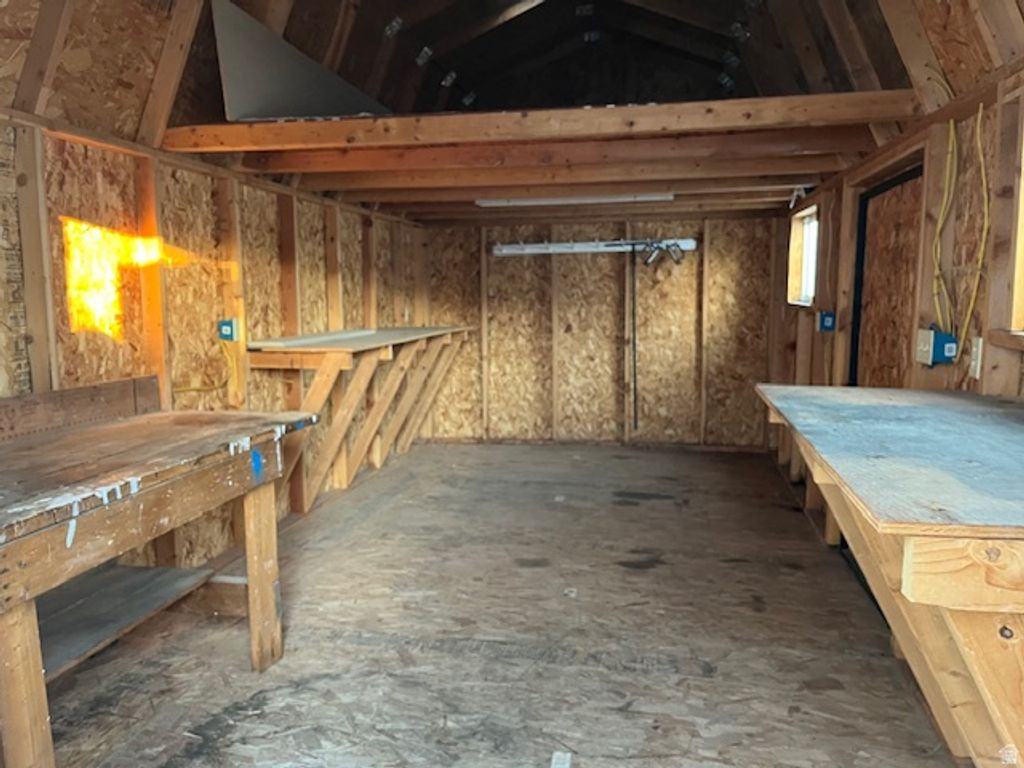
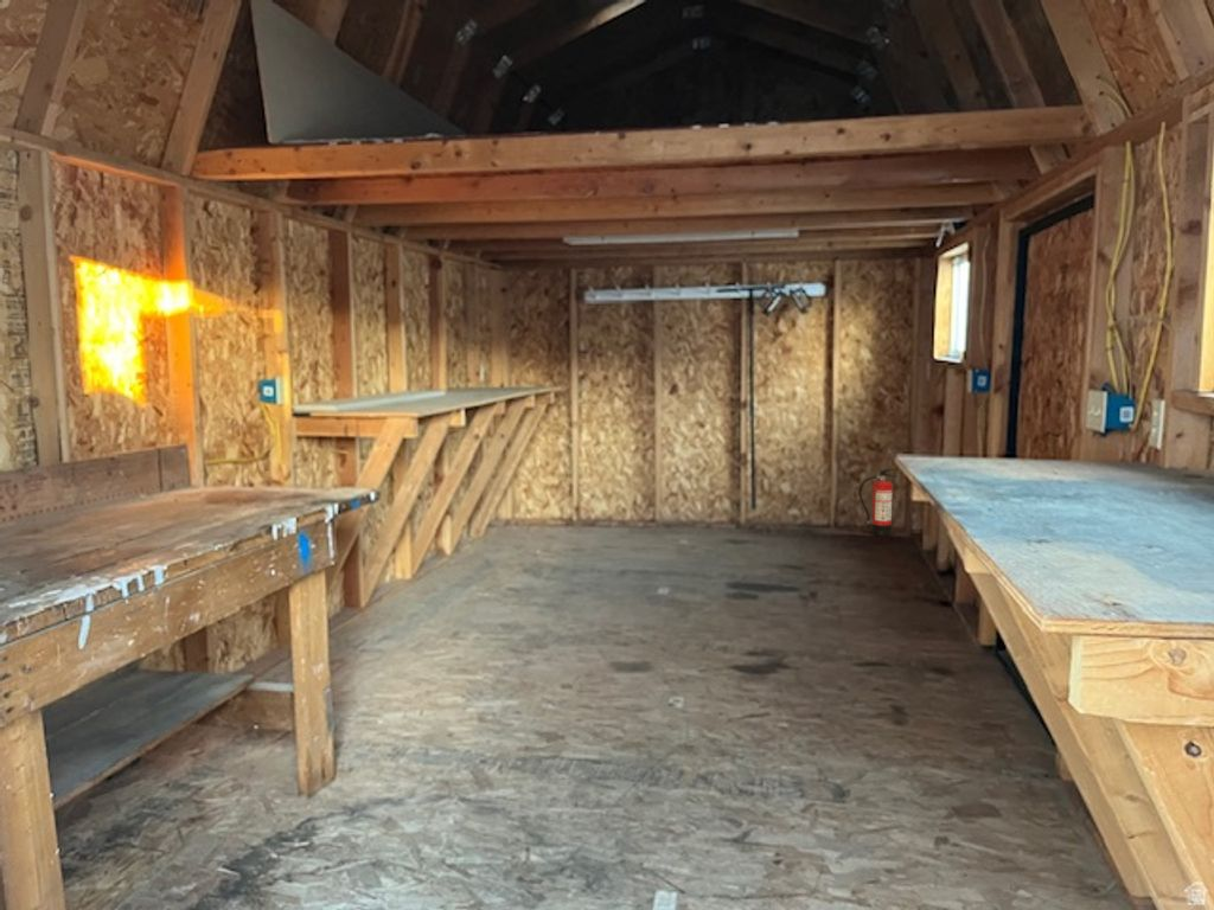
+ fire extinguisher [857,467,899,537]
